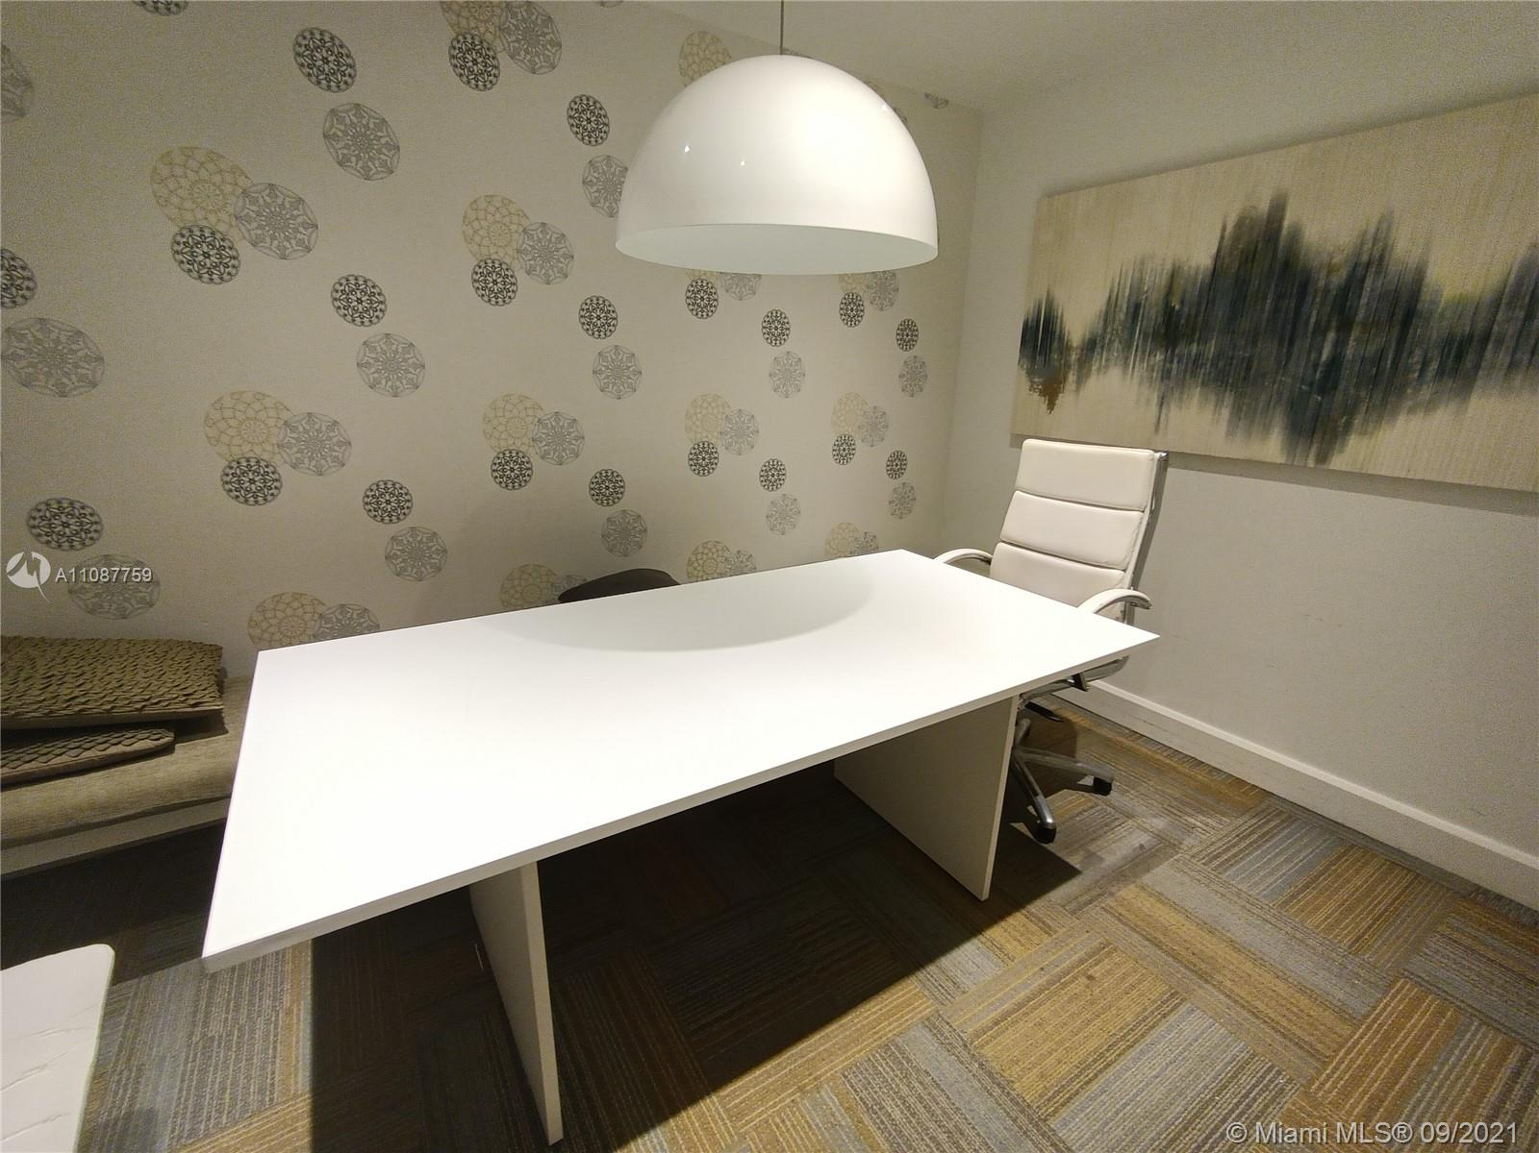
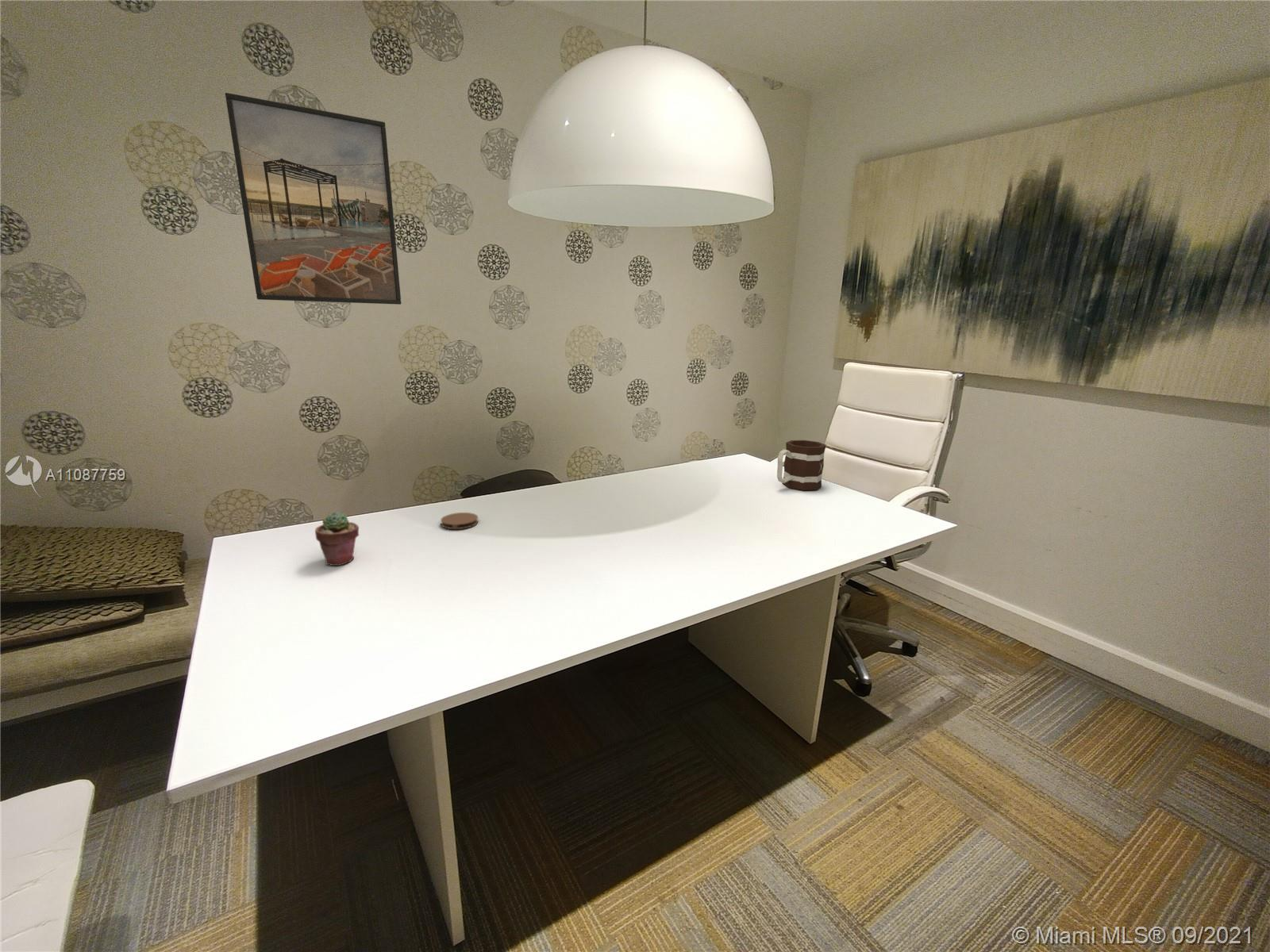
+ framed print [225,92,402,305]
+ mug [776,440,827,491]
+ coaster [440,512,479,530]
+ potted succulent [314,511,360,566]
